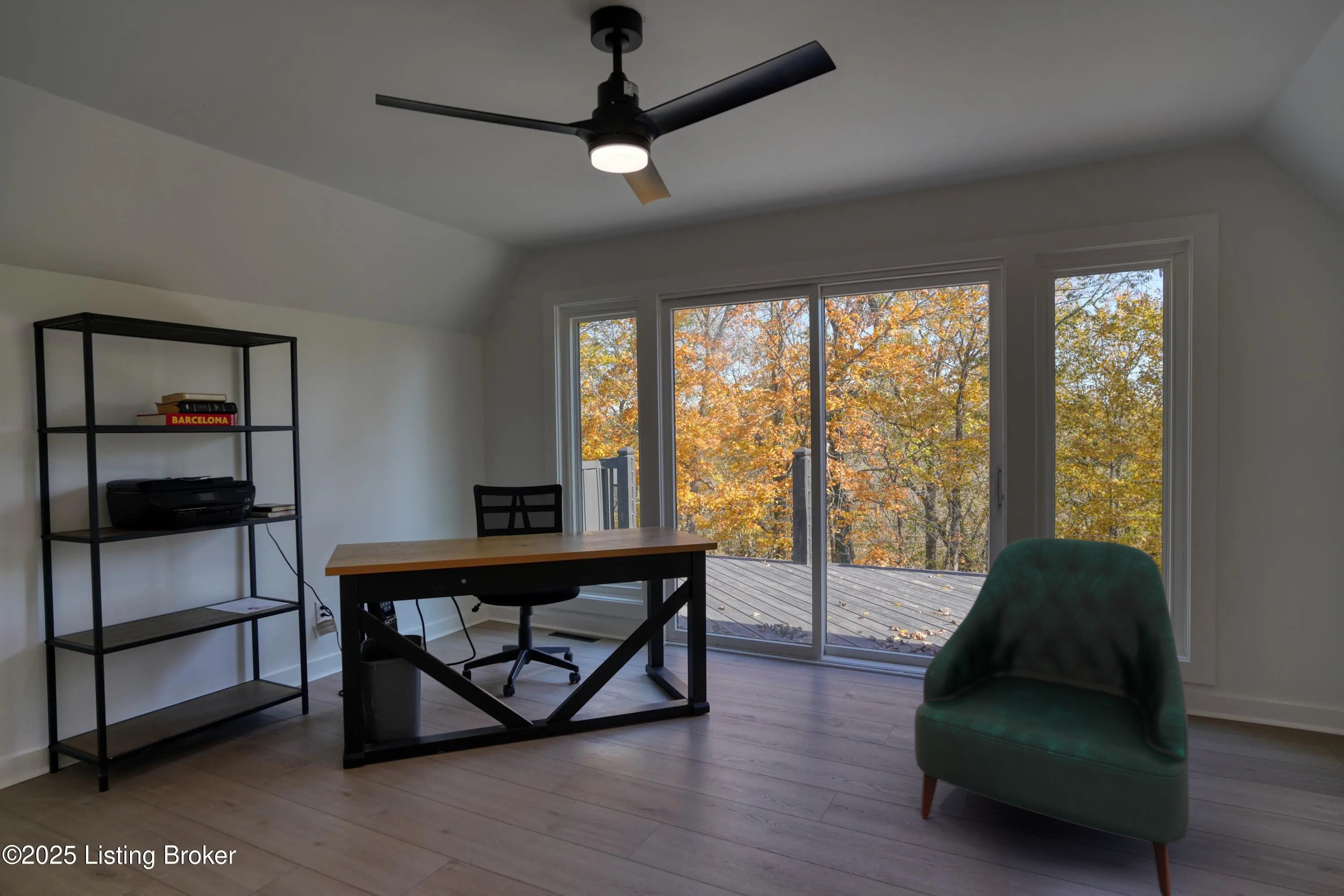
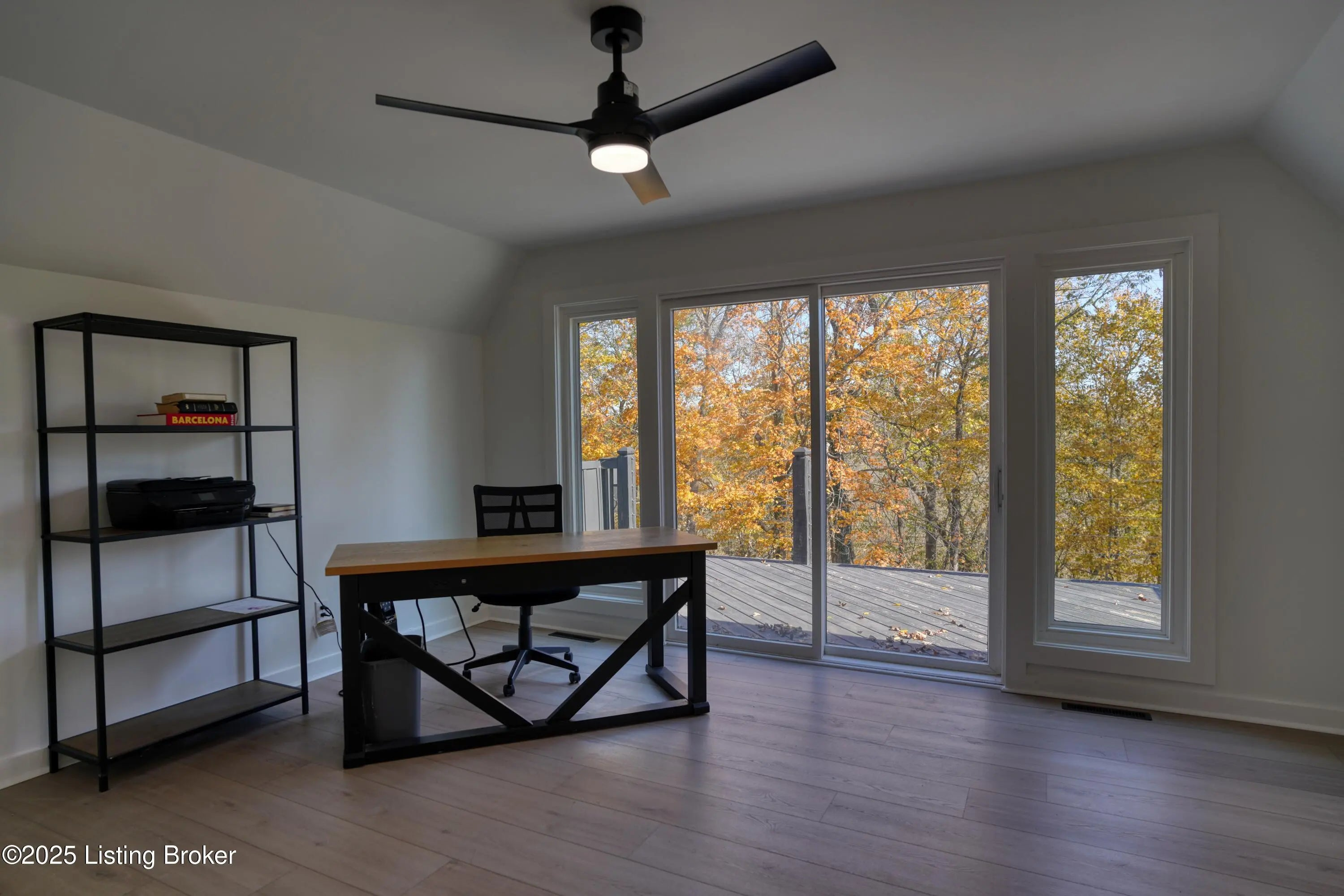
- armchair [914,537,1190,896]
